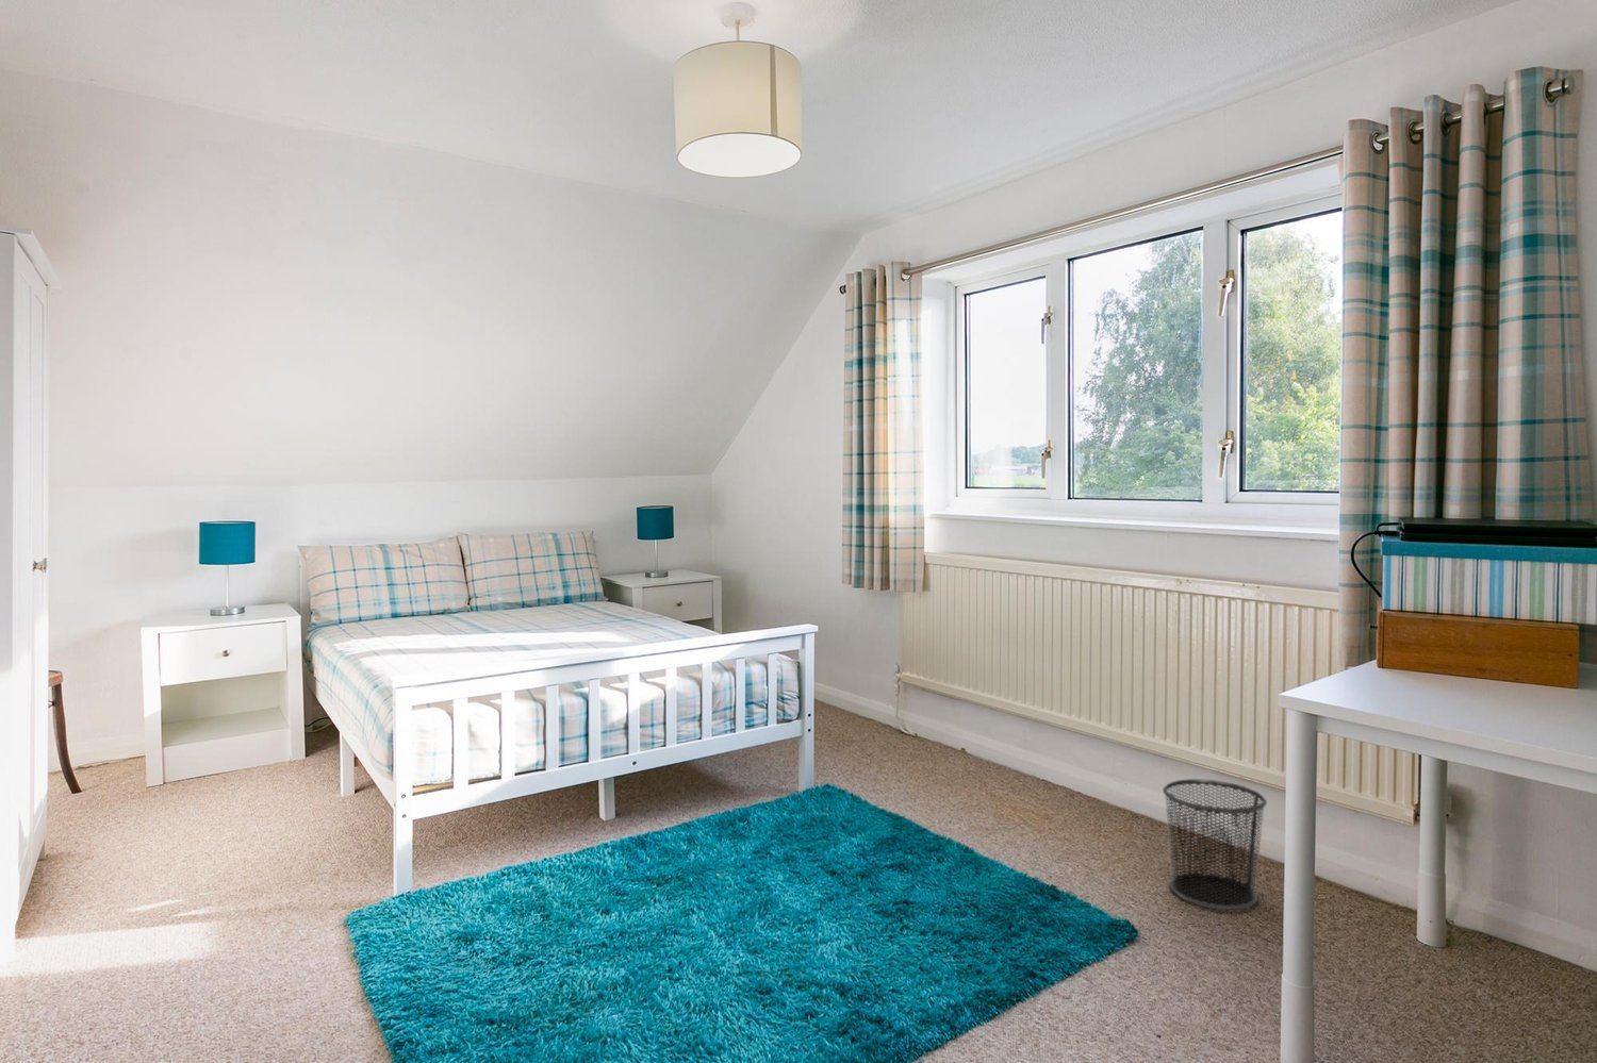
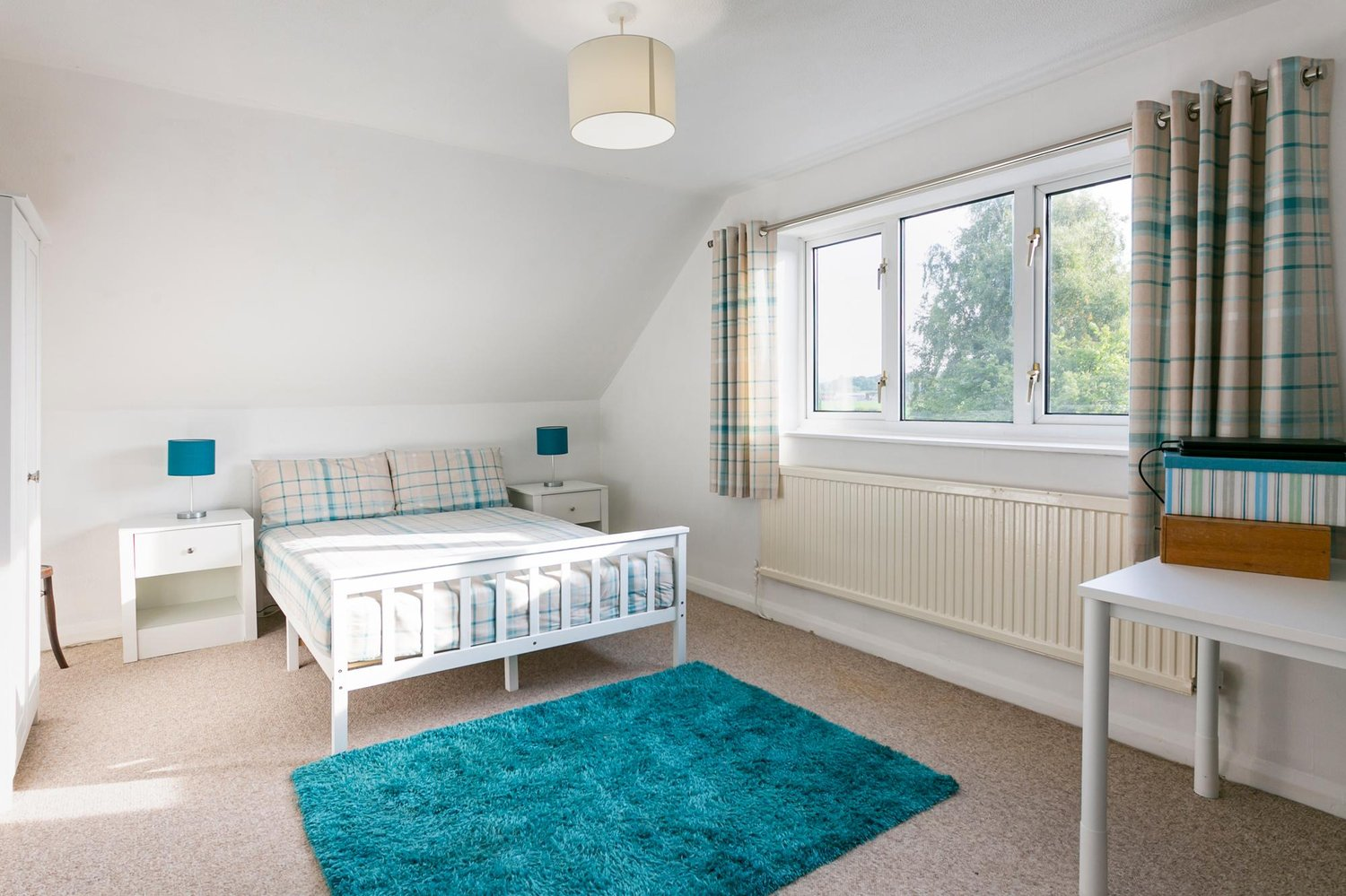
- waste bin [1162,778,1268,911]
